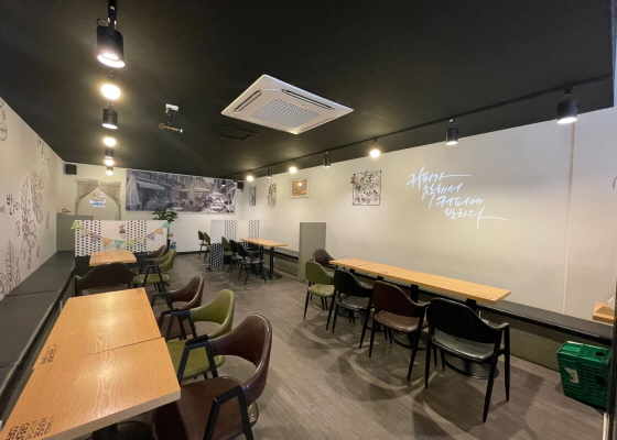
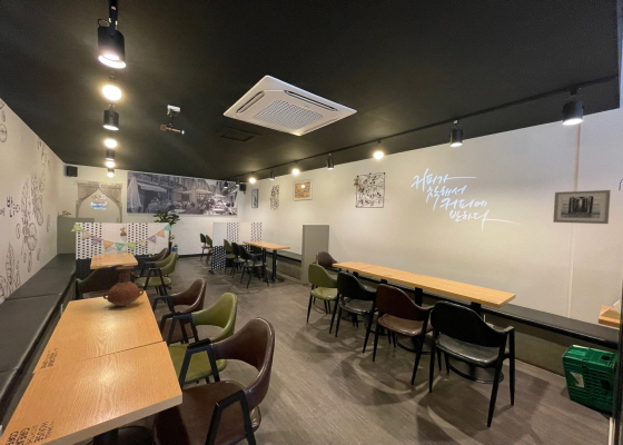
+ wall art [552,189,612,225]
+ vase [102,265,145,307]
